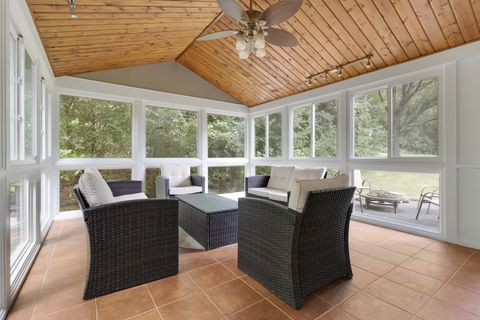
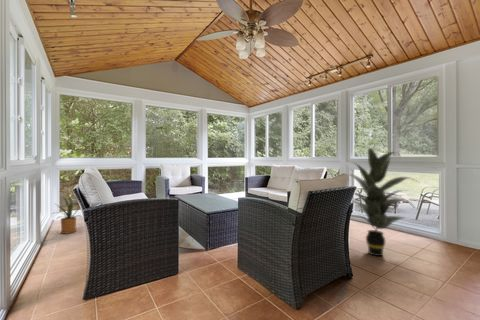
+ indoor plant [347,147,419,257]
+ house plant [51,195,83,235]
